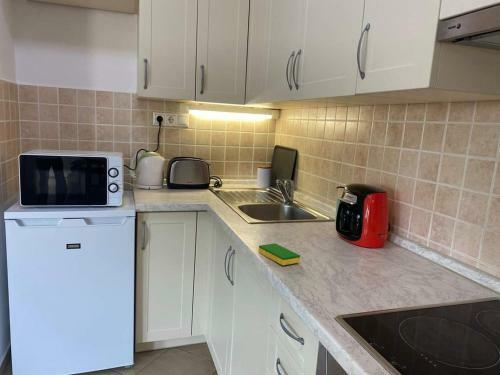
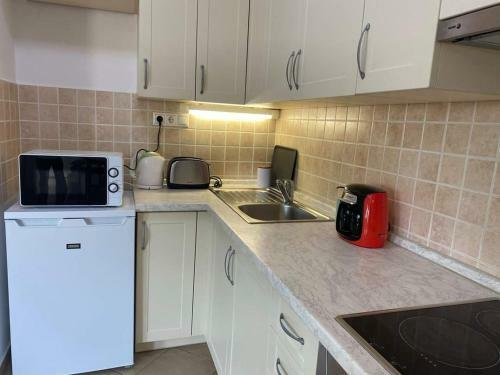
- dish sponge [257,242,301,266]
